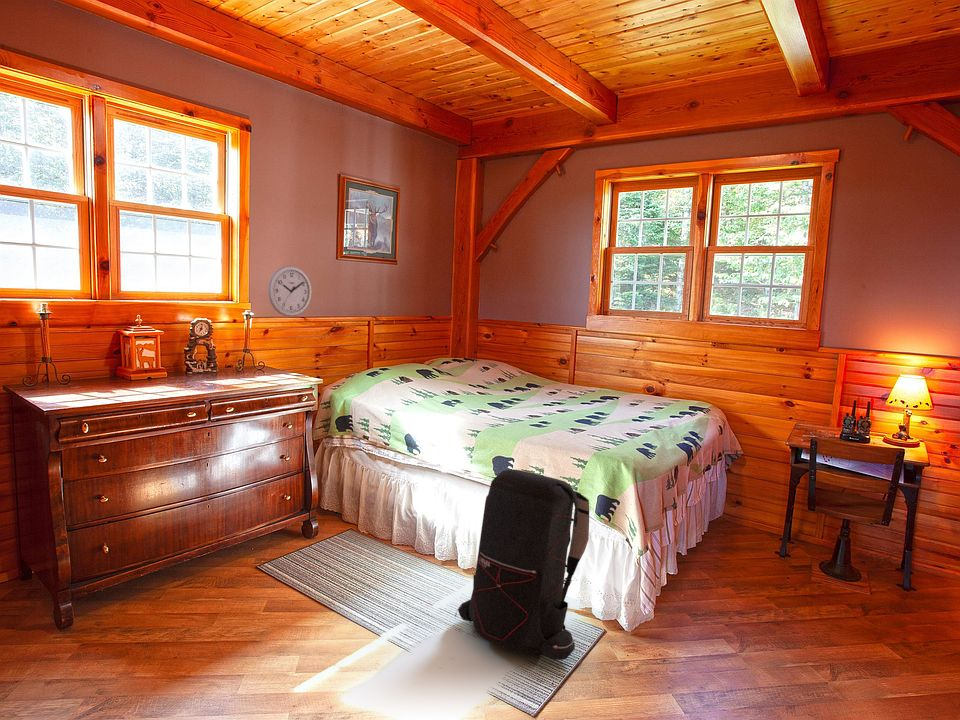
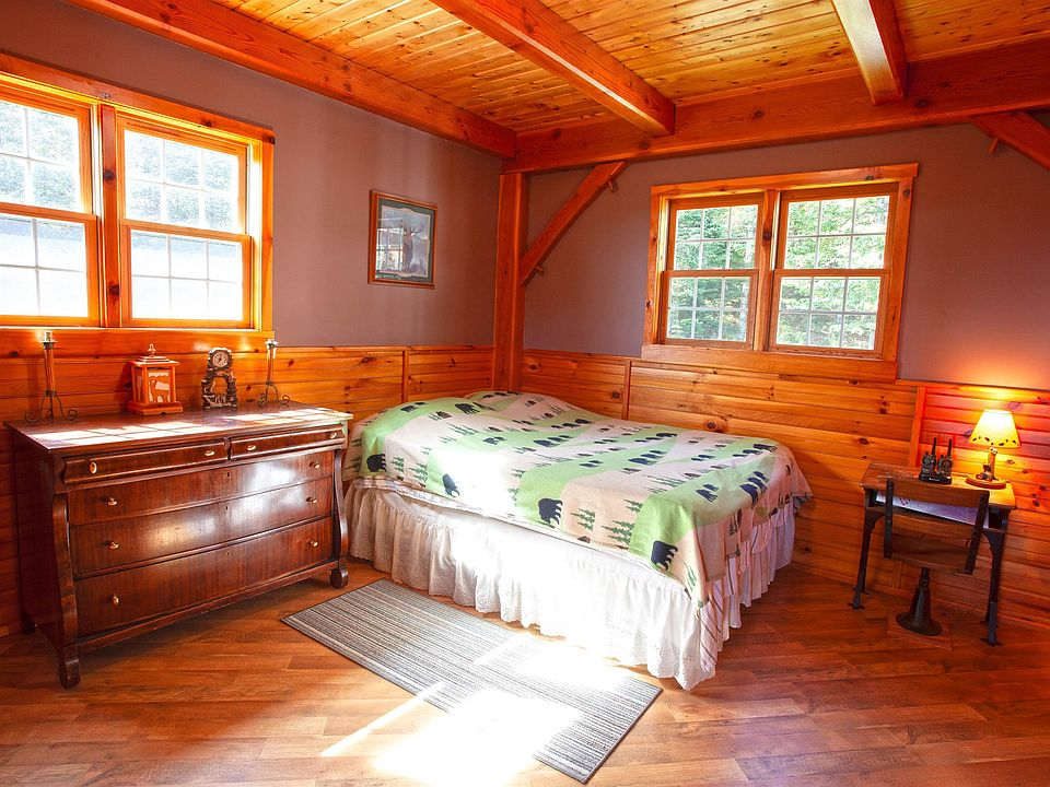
- wall clock [267,265,313,318]
- backpack [454,468,590,661]
